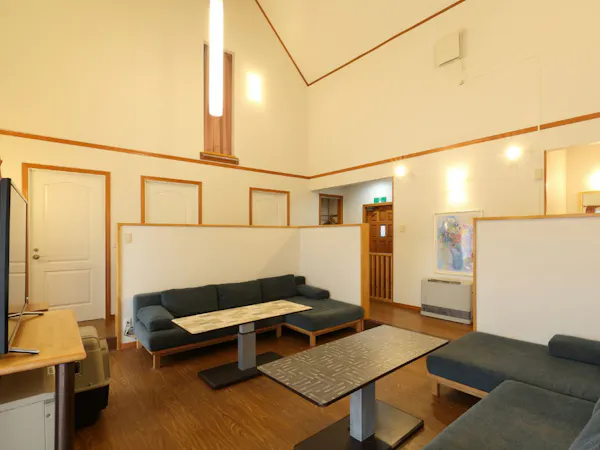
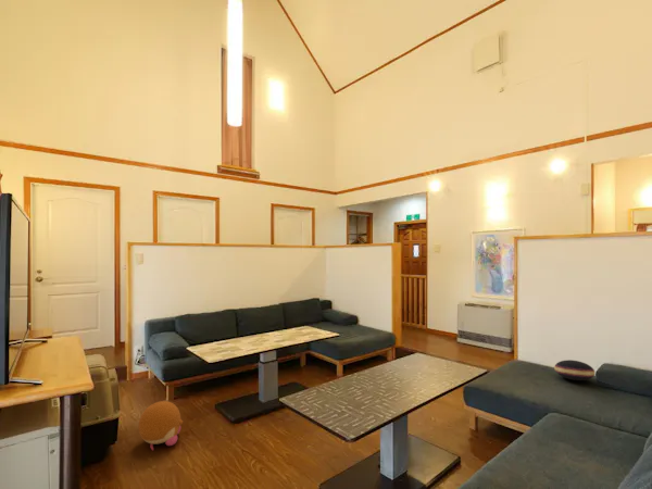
+ plush toy [137,400,184,451]
+ cushion [553,359,597,381]
